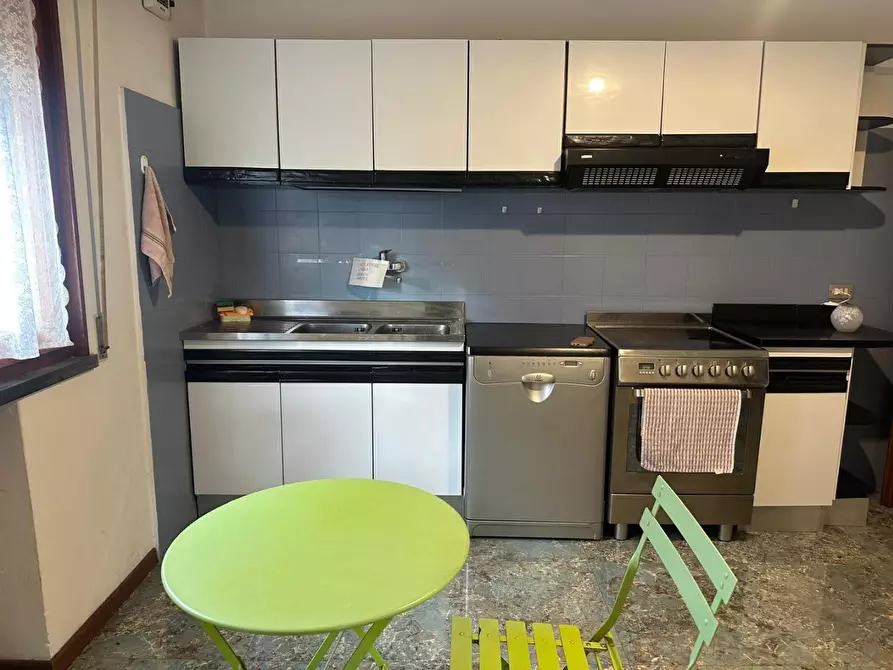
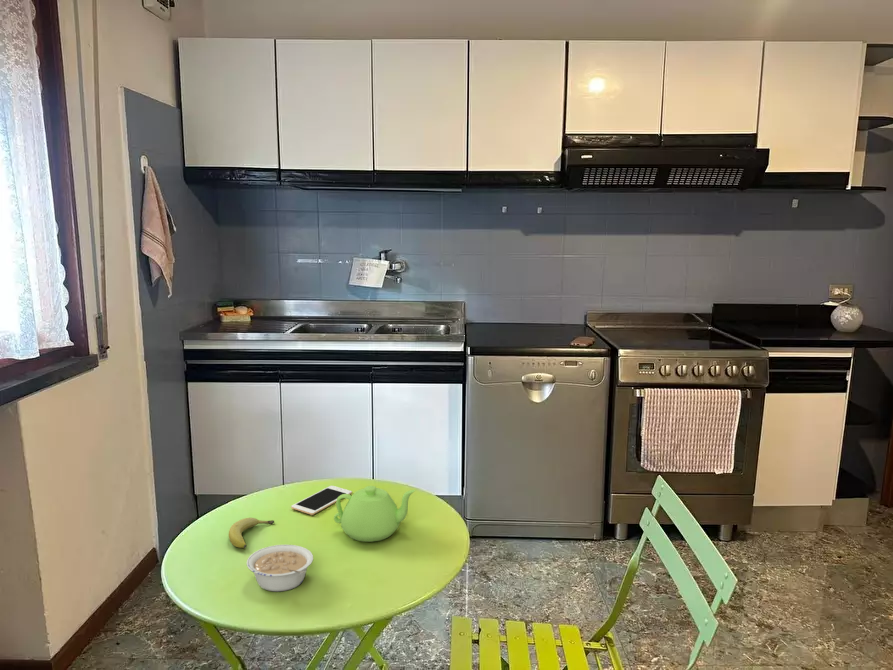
+ fruit [228,517,275,549]
+ cell phone [290,485,353,516]
+ legume [246,544,314,592]
+ teapot [333,485,416,543]
